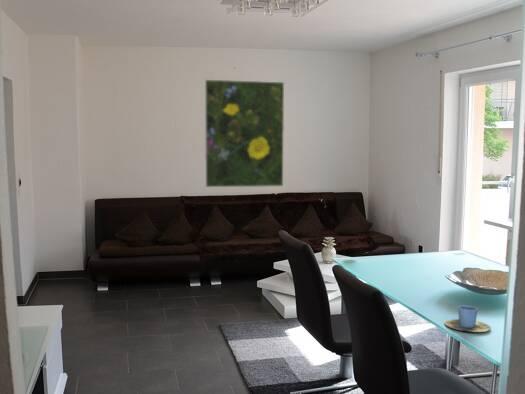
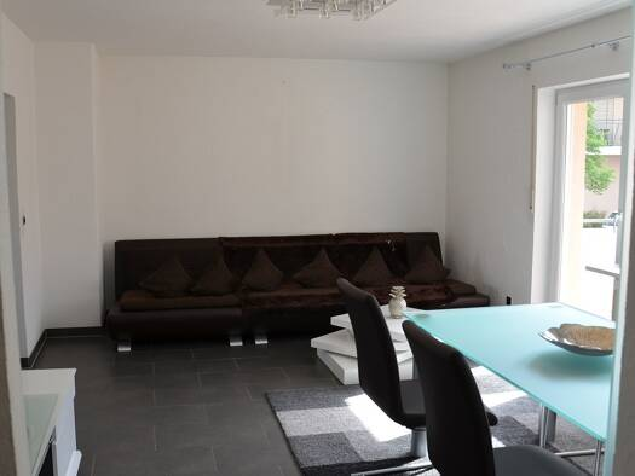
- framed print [204,79,285,188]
- cup [444,305,492,333]
